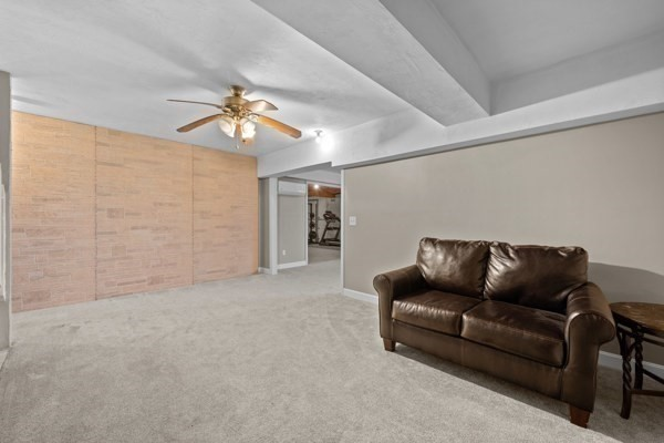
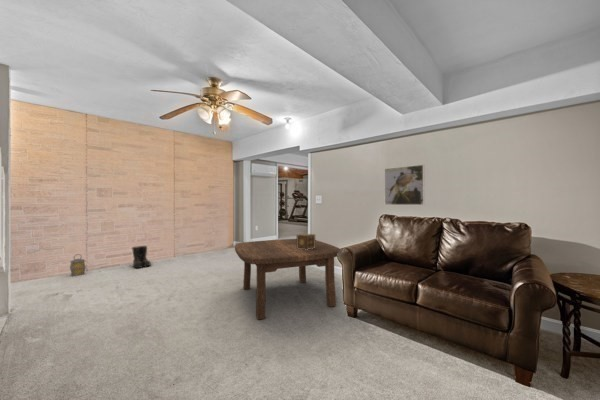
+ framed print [383,164,426,207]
+ lantern [69,253,87,277]
+ decorative box [296,233,316,250]
+ boots [131,245,152,269]
+ coffee table [234,238,341,321]
